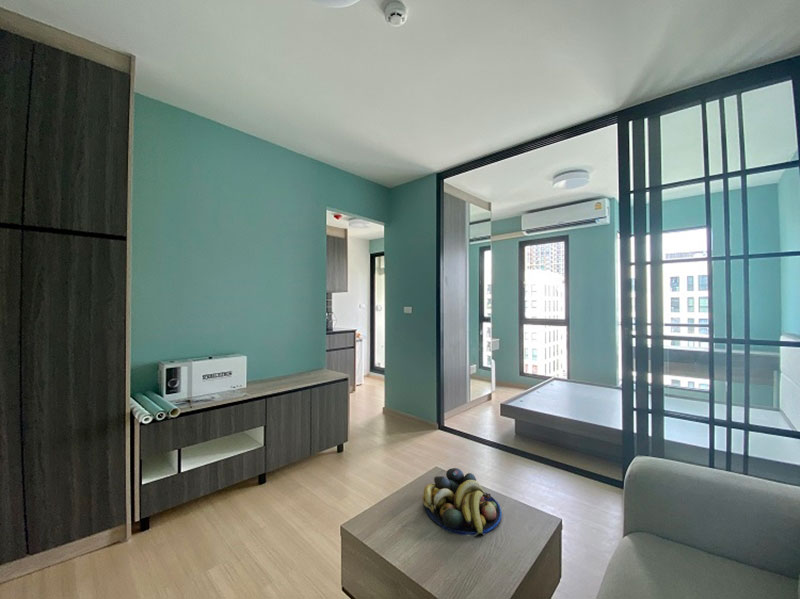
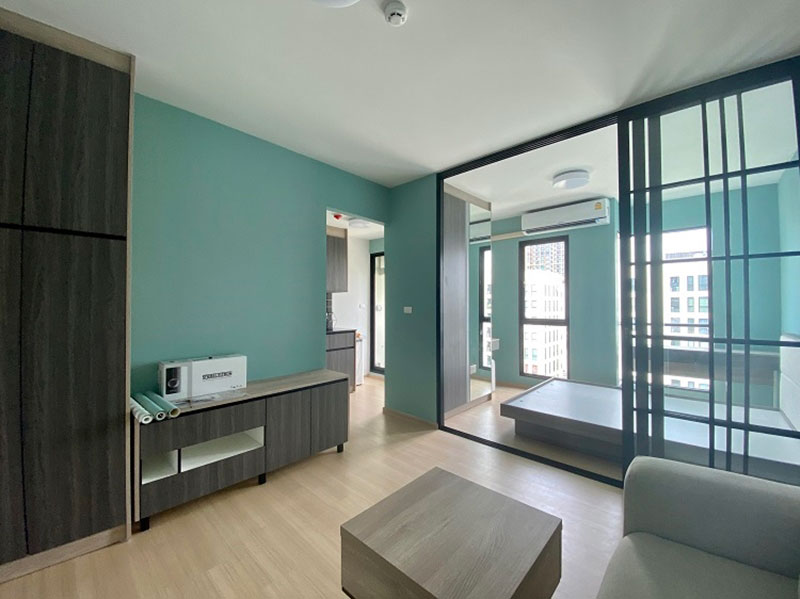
- fruit bowl [422,467,502,538]
